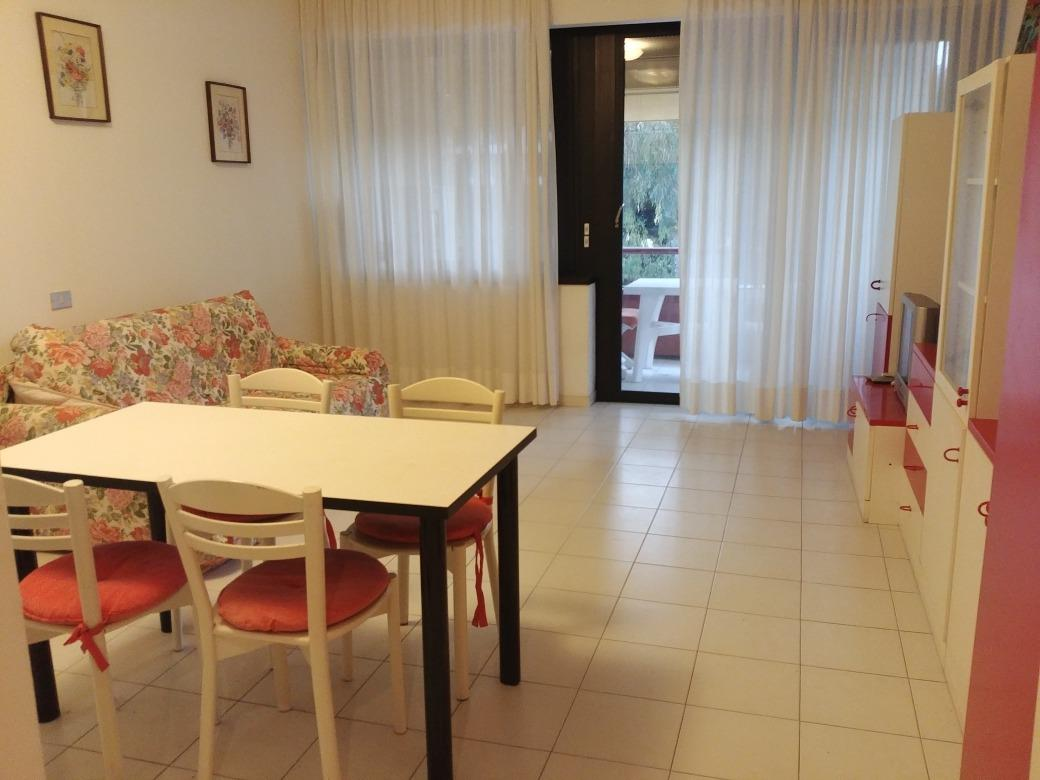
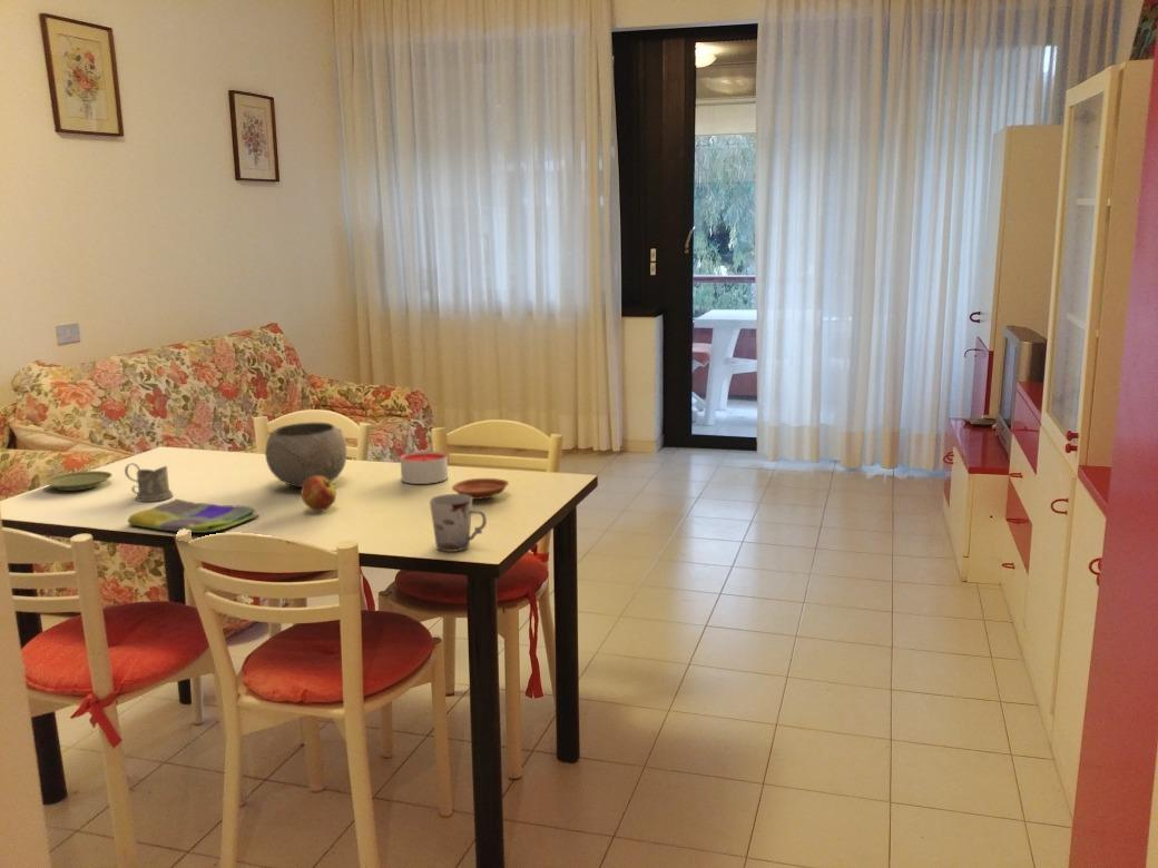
+ plate [43,470,114,492]
+ candle [400,451,449,485]
+ dish towel [127,499,259,534]
+ apple [301,476,337,512]
+ cup [429,493,488,553]
+ plate [451,477,510,501]
+ tea glass holder [124,462,174,503]
+ bowl [264,421,347,489]
